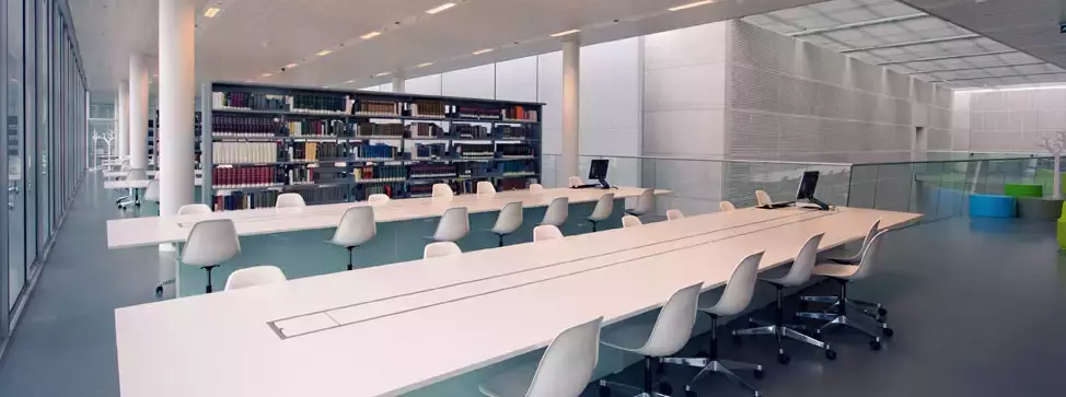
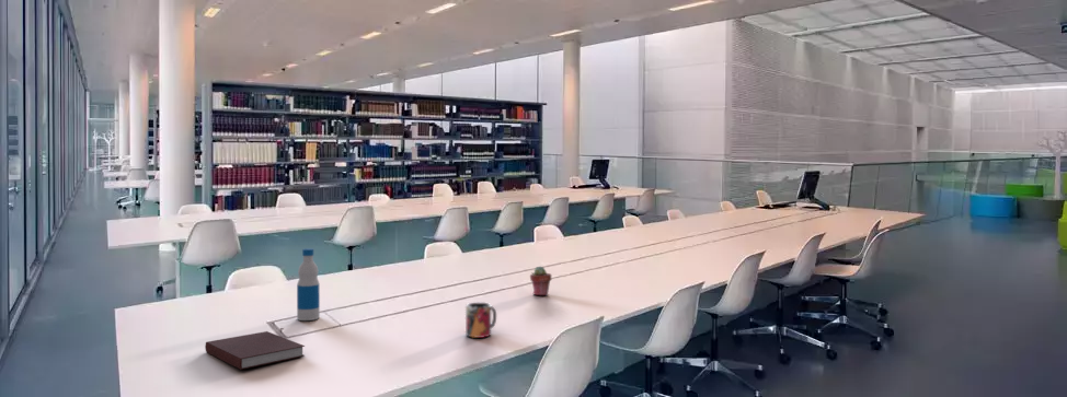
+ potted succulent [529,266,552,296]
+ notebook [204,330,306,371]
+ mug [464,302,497,339]
+ bottle [296,247,321,322]
